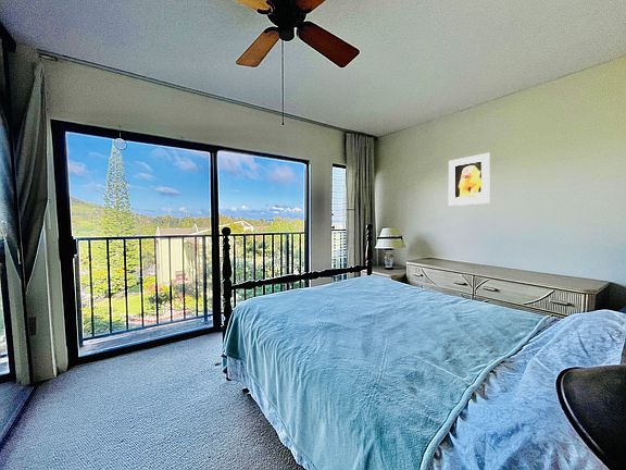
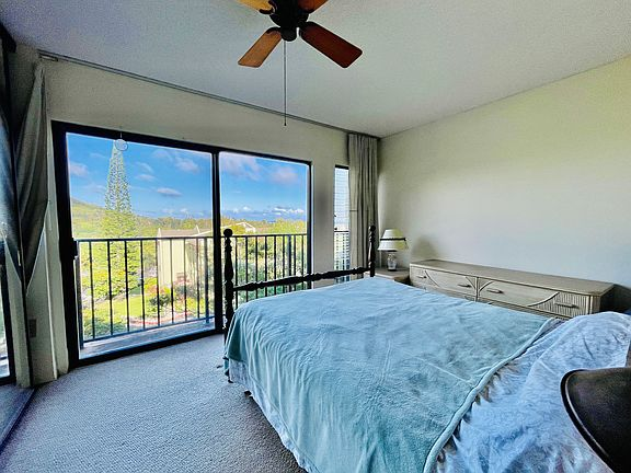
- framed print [448,151,491,207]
